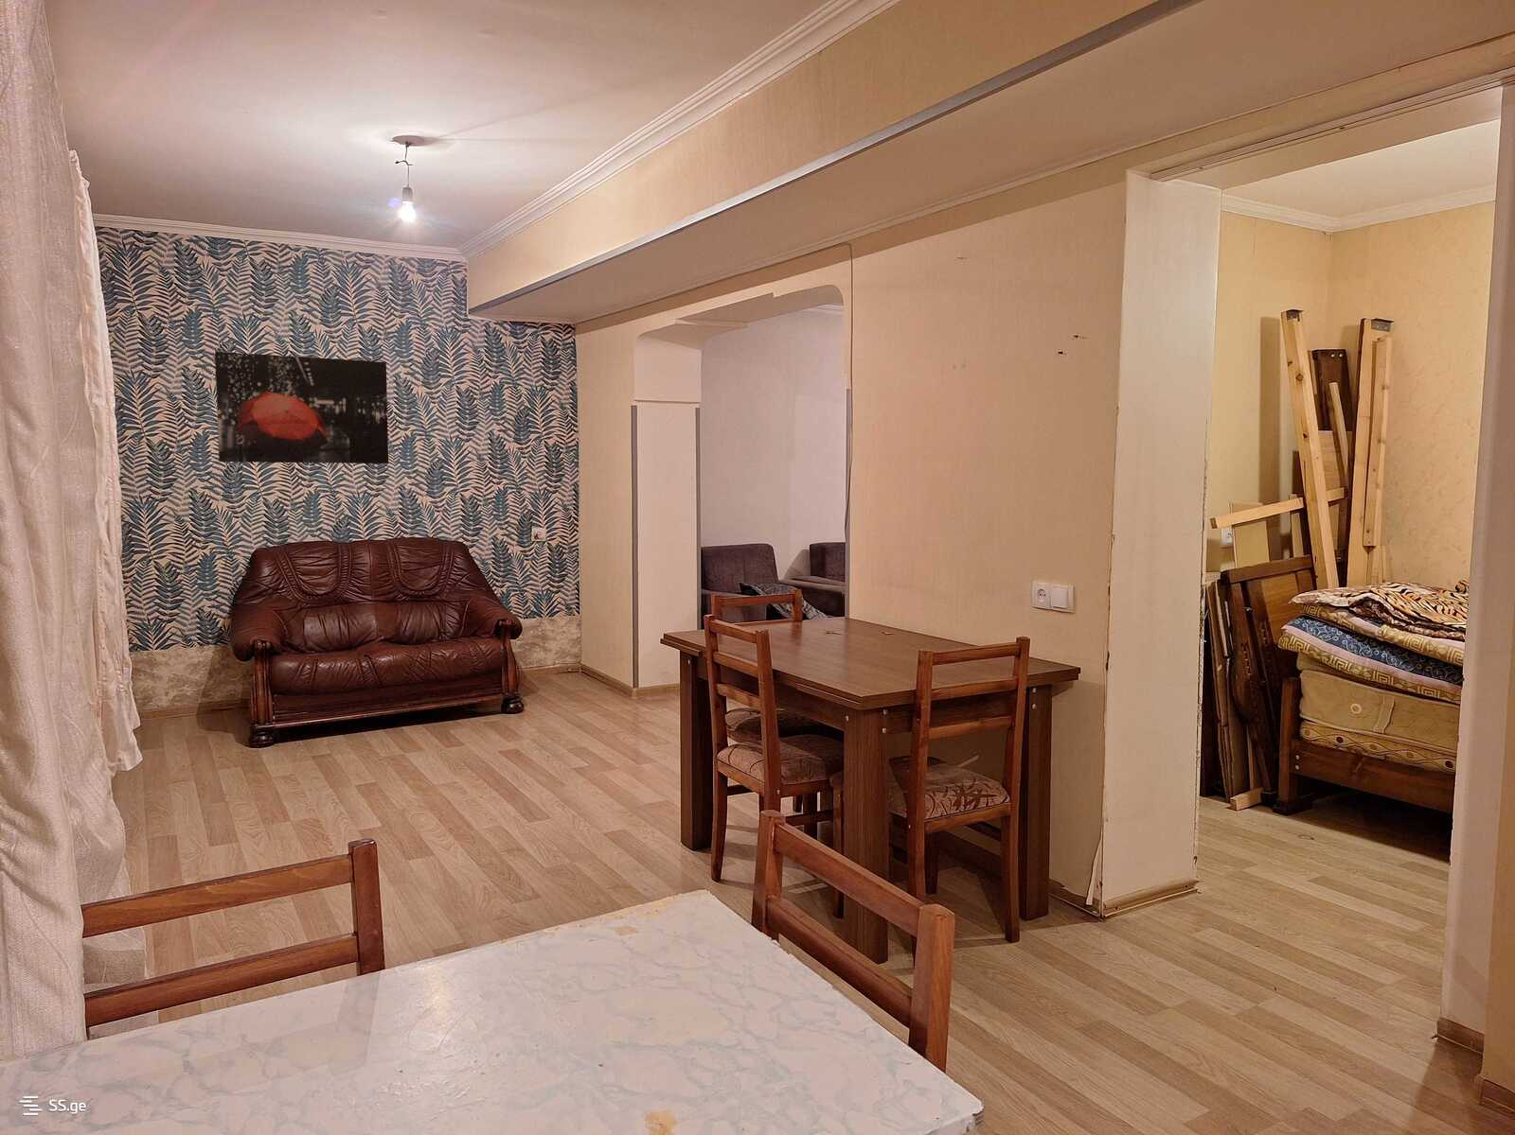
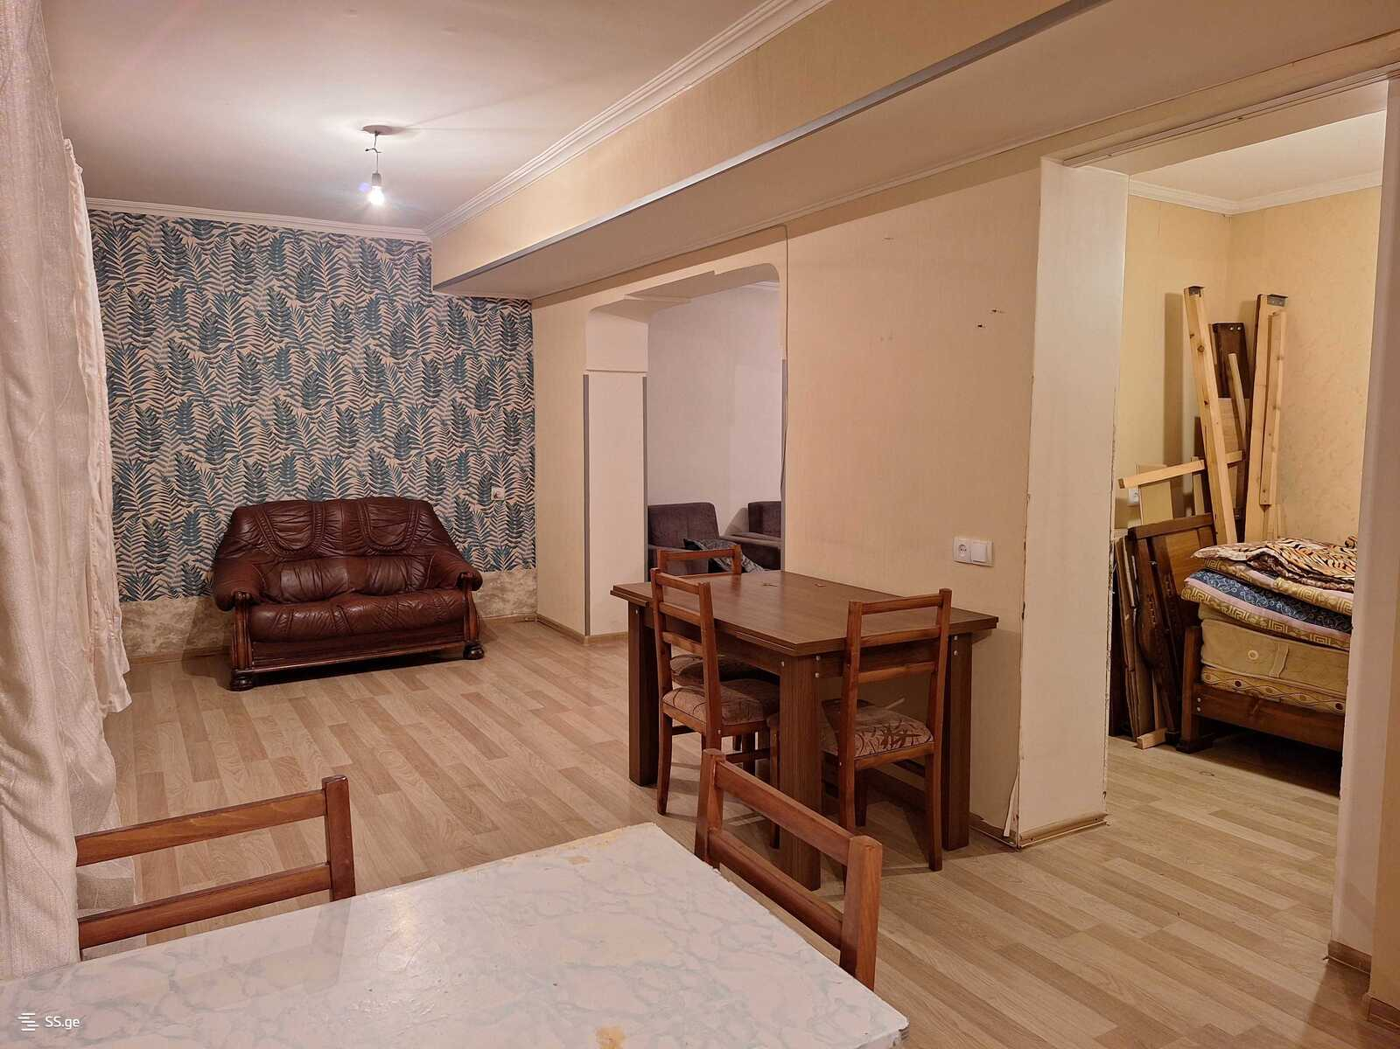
- wall art [214,351,389,465]
